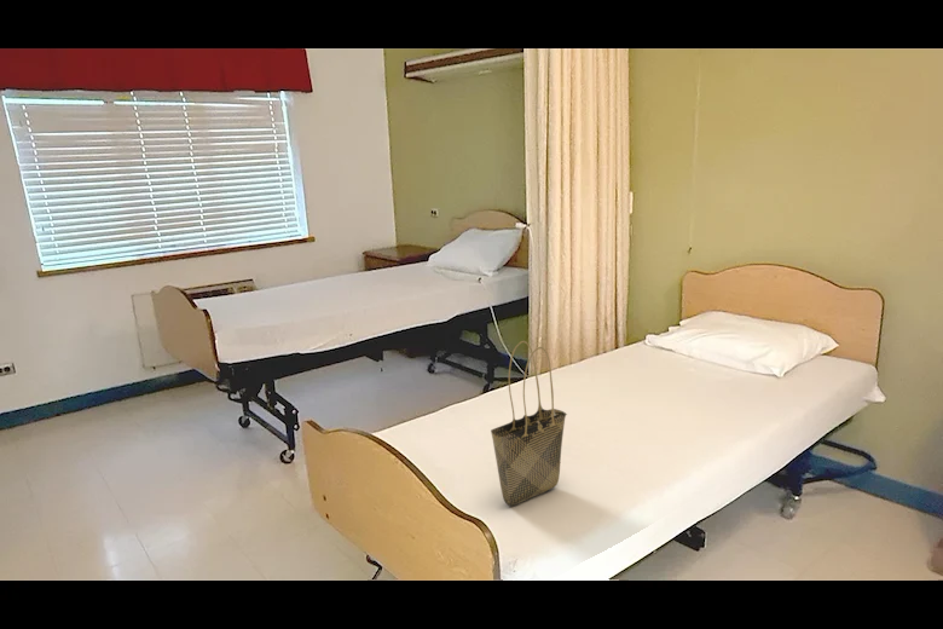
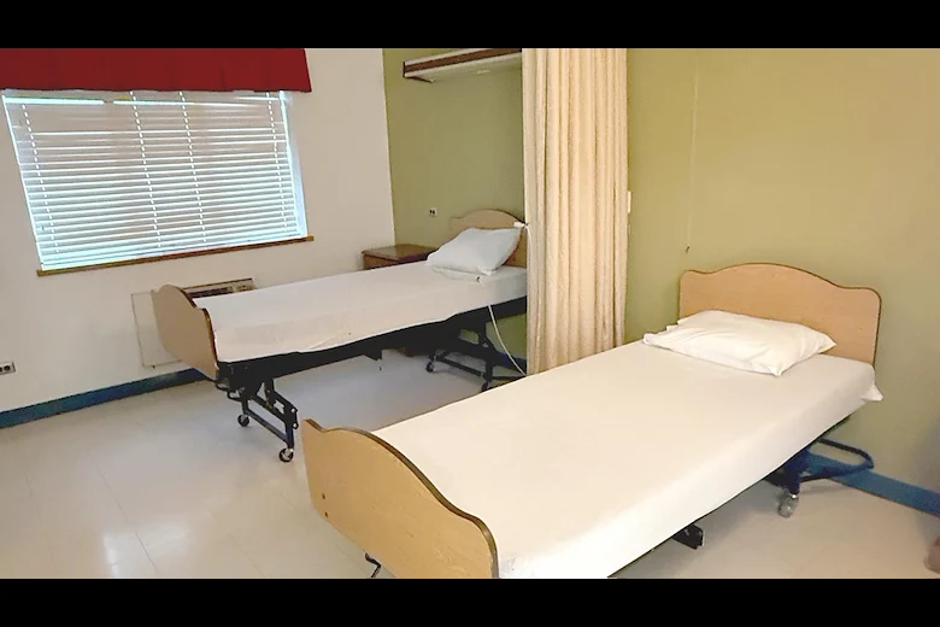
- tote bag [490,340,568,507]
